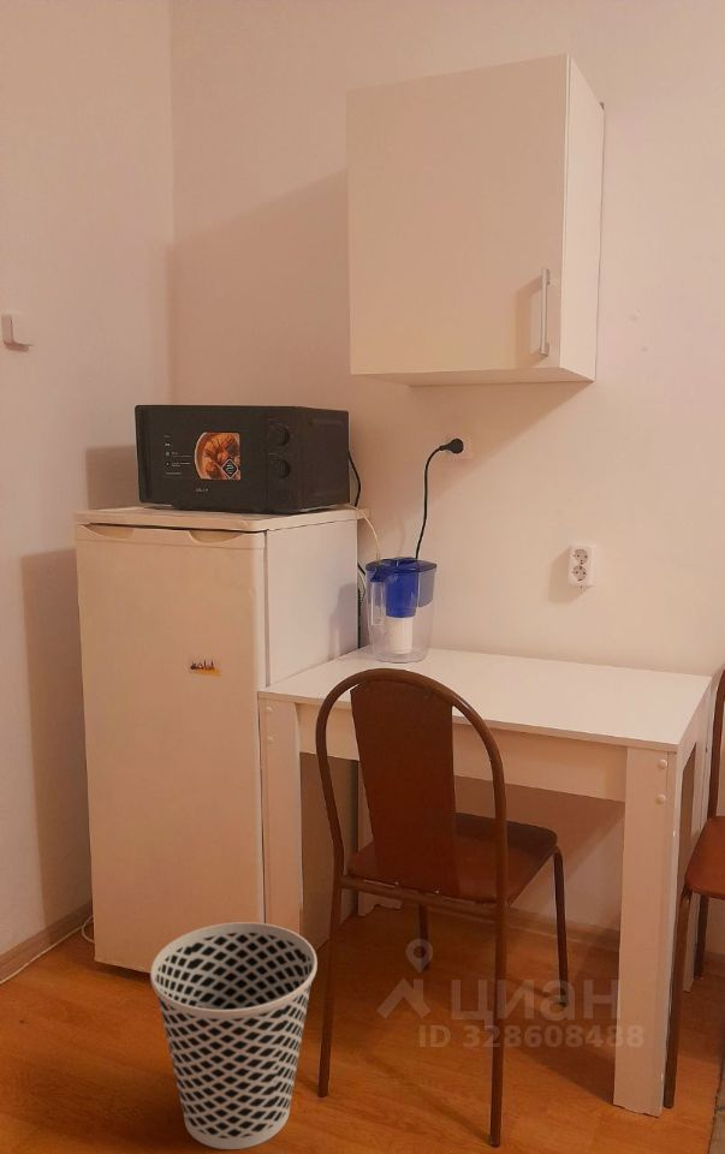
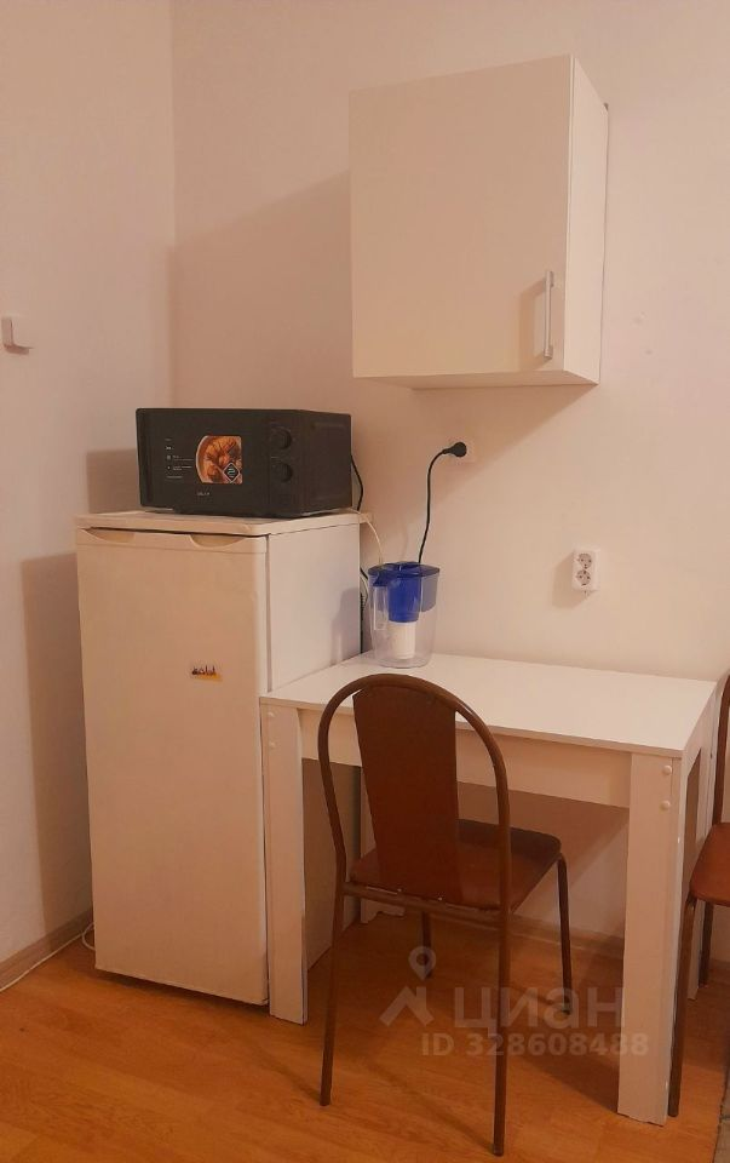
- wastebasket [149,921,319,1150]
